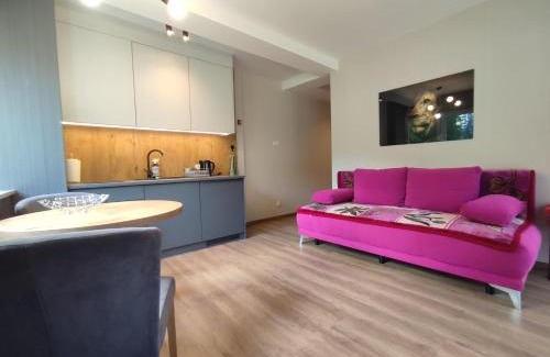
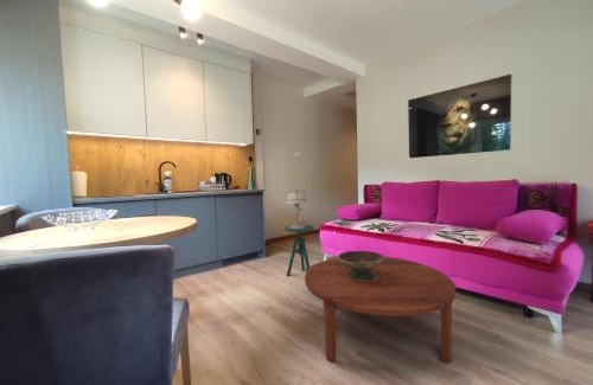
+ table lamp [286,188,308,229]
+ side table [283,224,315,277]
+ coffee table [304,256,457,366]
+ decorative bowl [337,250,384,282]
